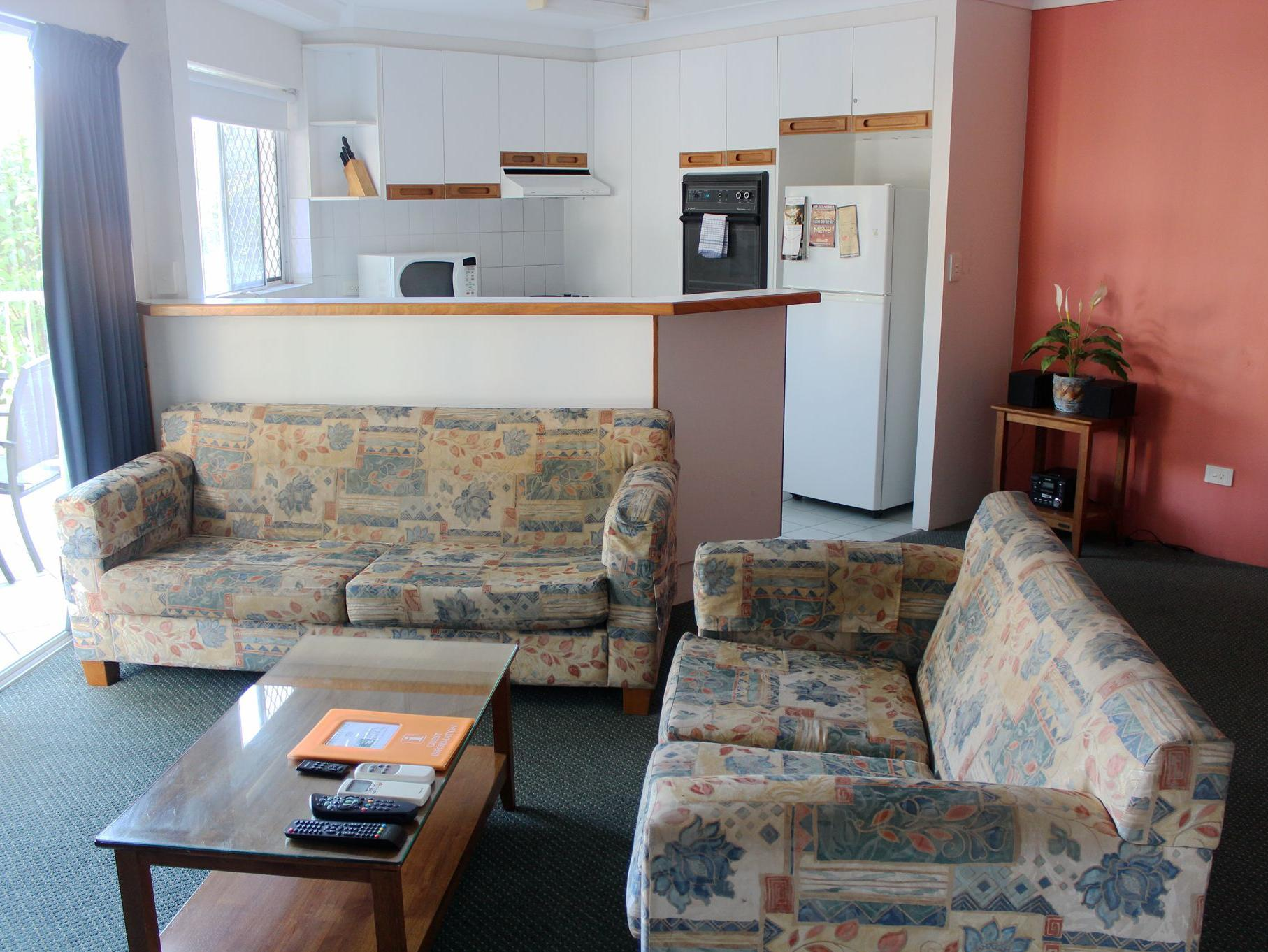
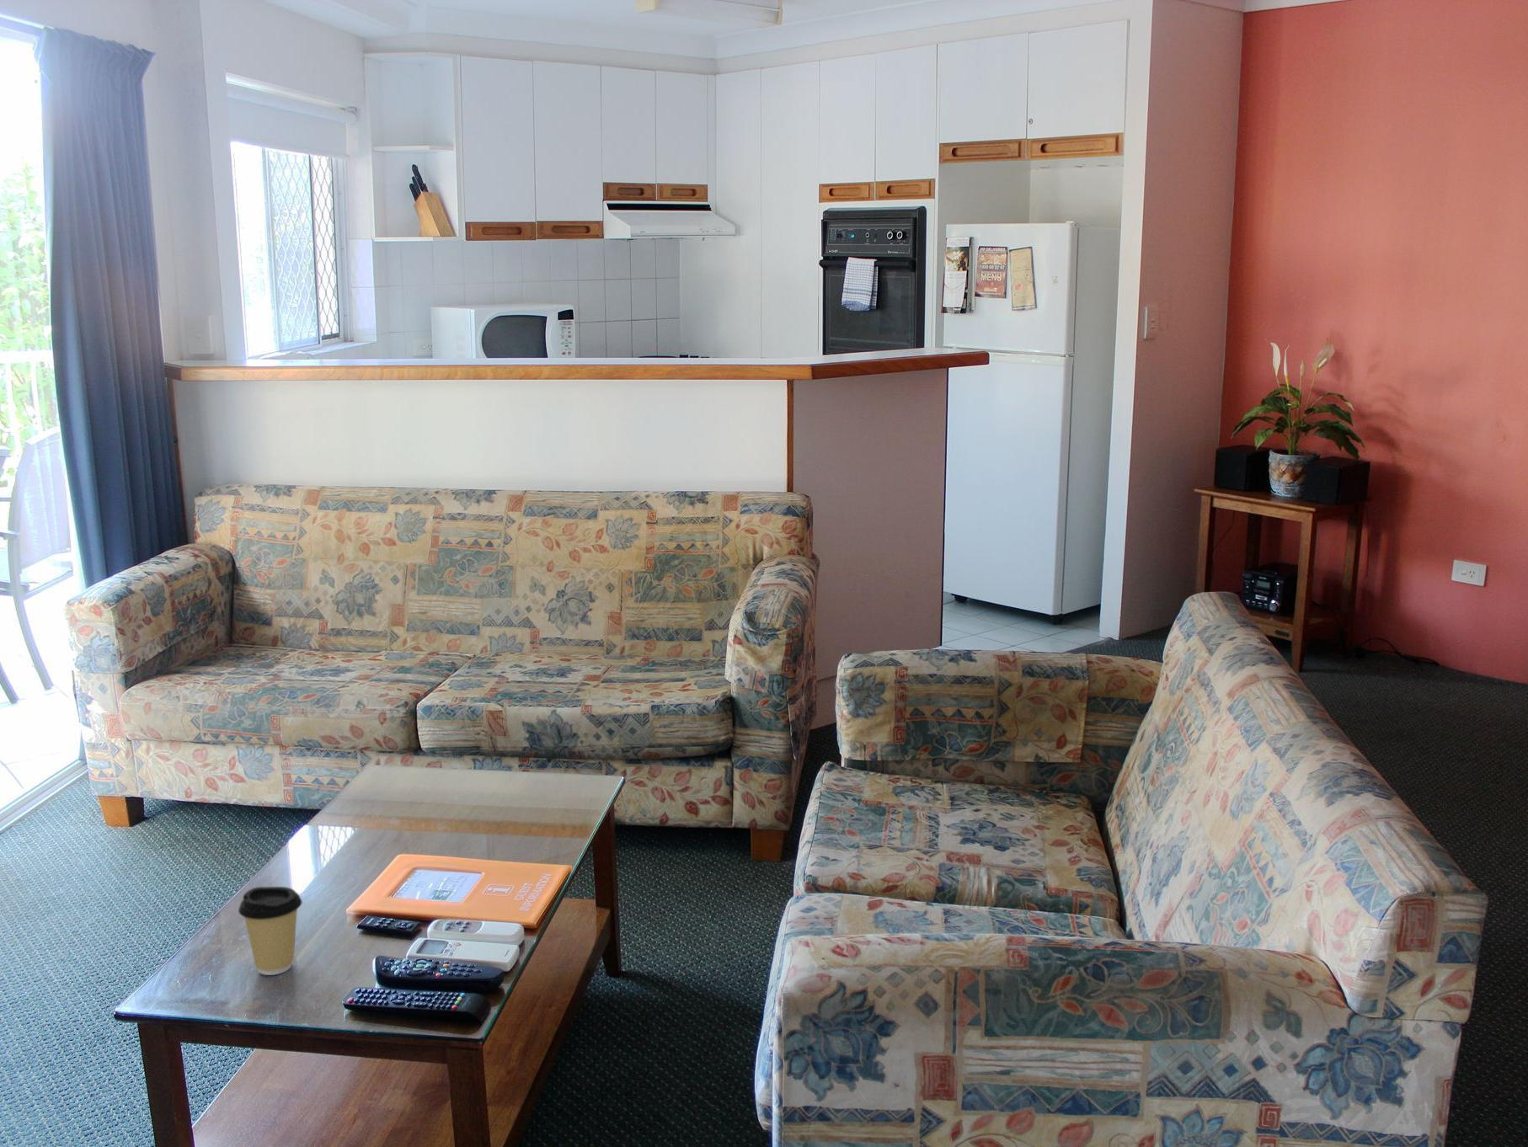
+ coffee cup [237,886,304,976]
